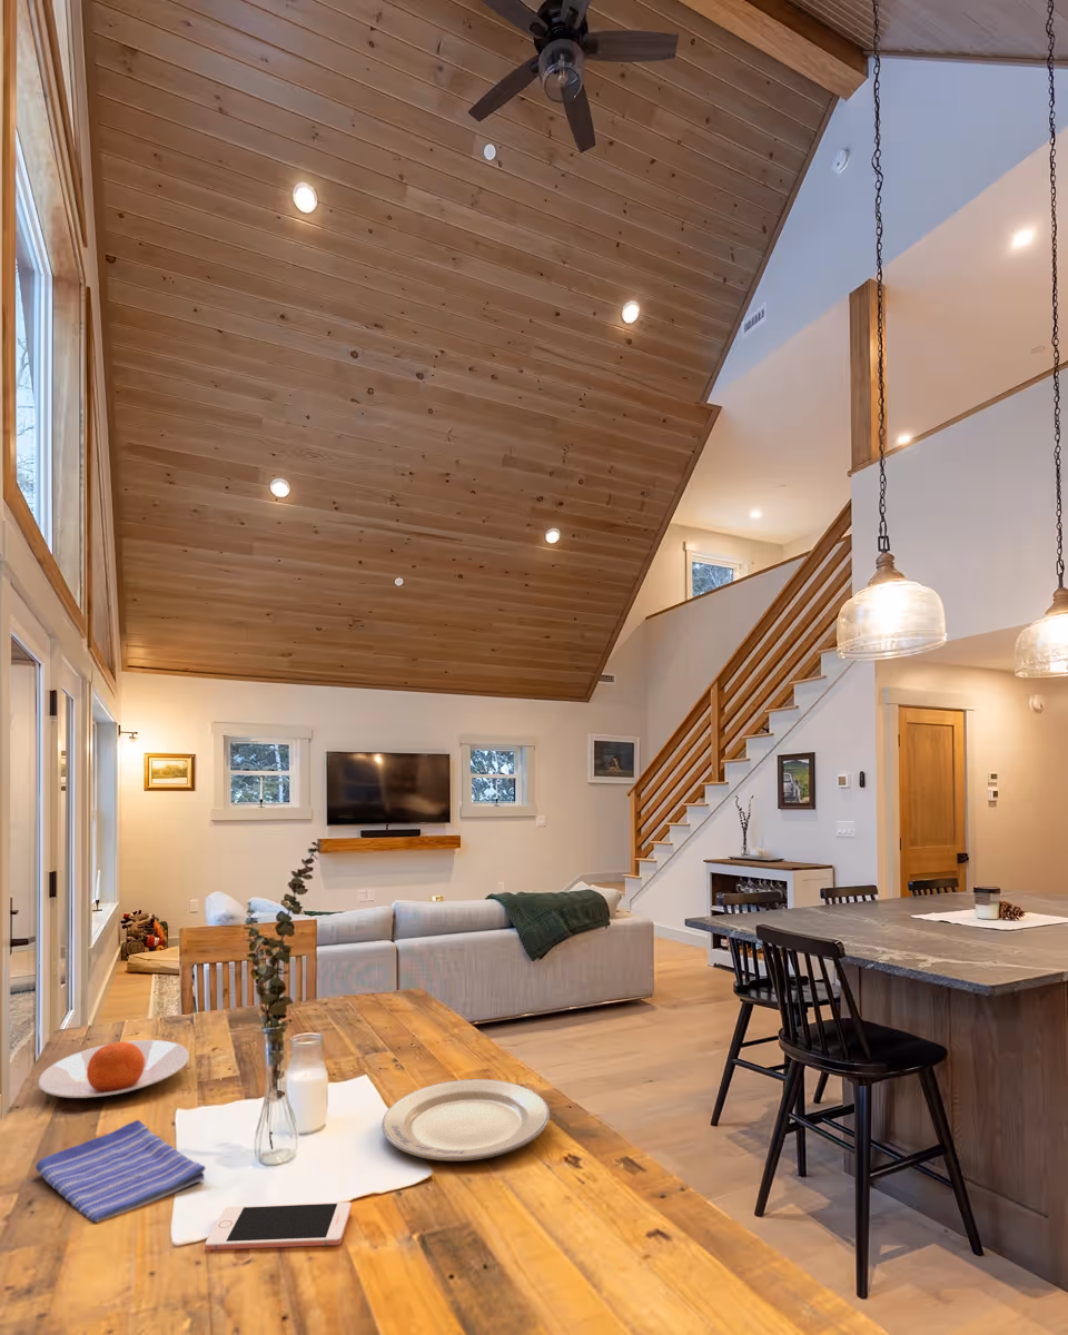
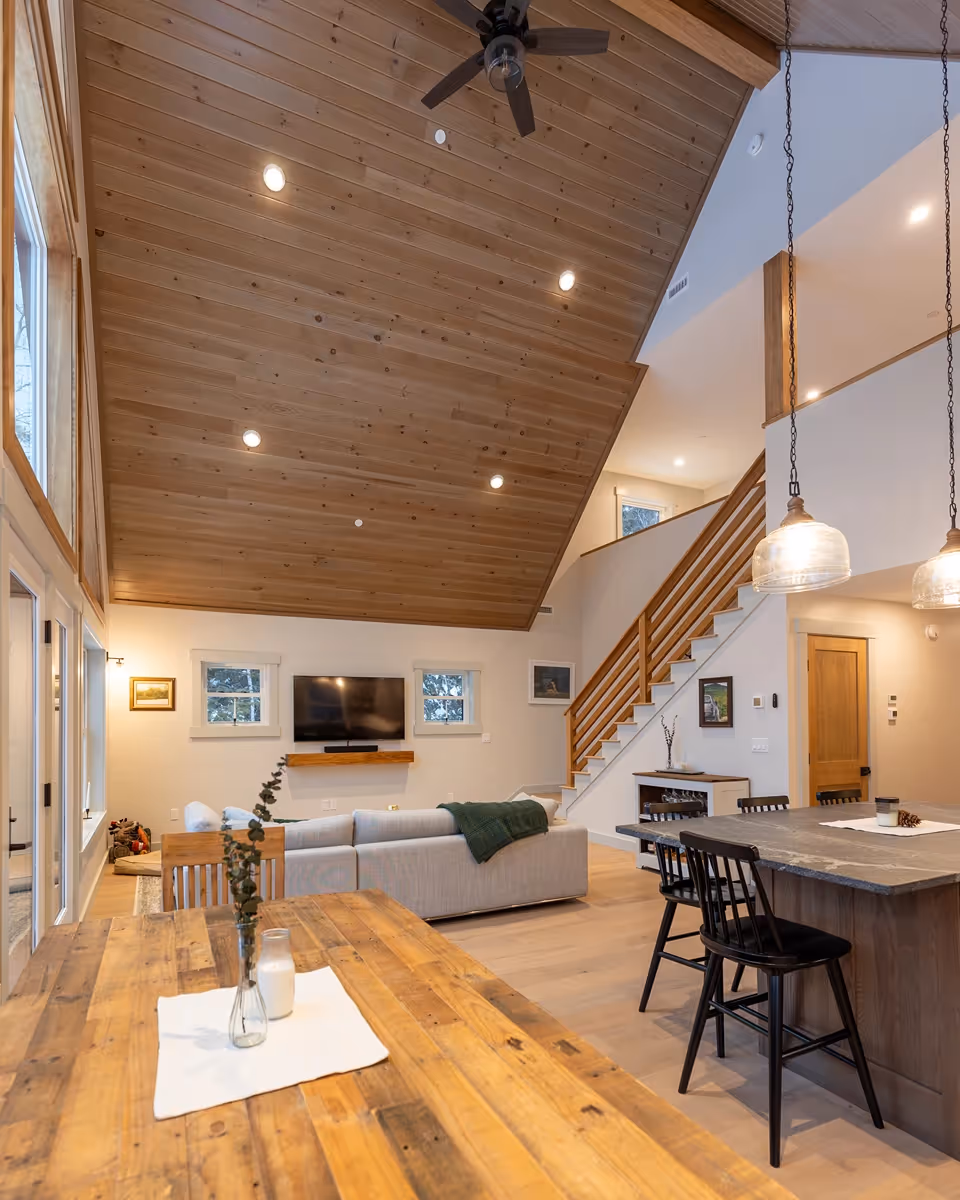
- cell phone [205,1202,353,1252]
- chinaware [380,1078,551,1161]
- dish towel [34,1119,207,1224]
- plate [38,1039,190,1099]
